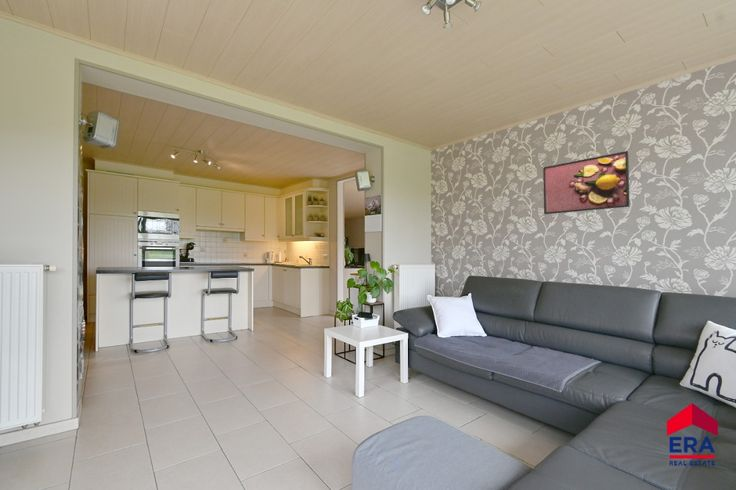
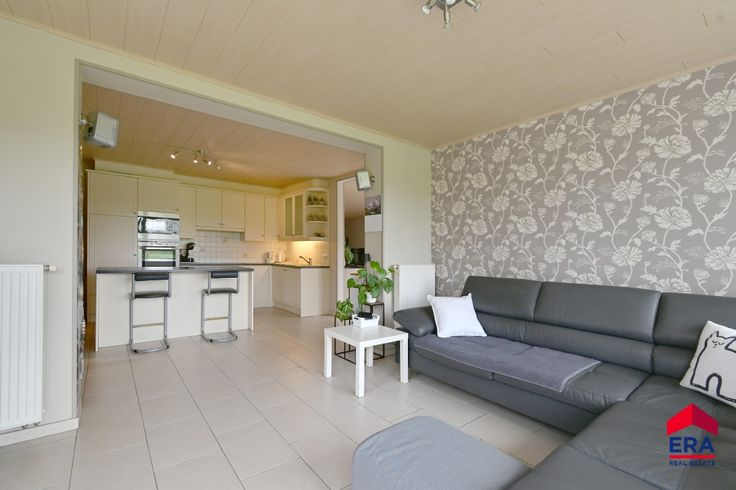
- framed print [542,150,631,215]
